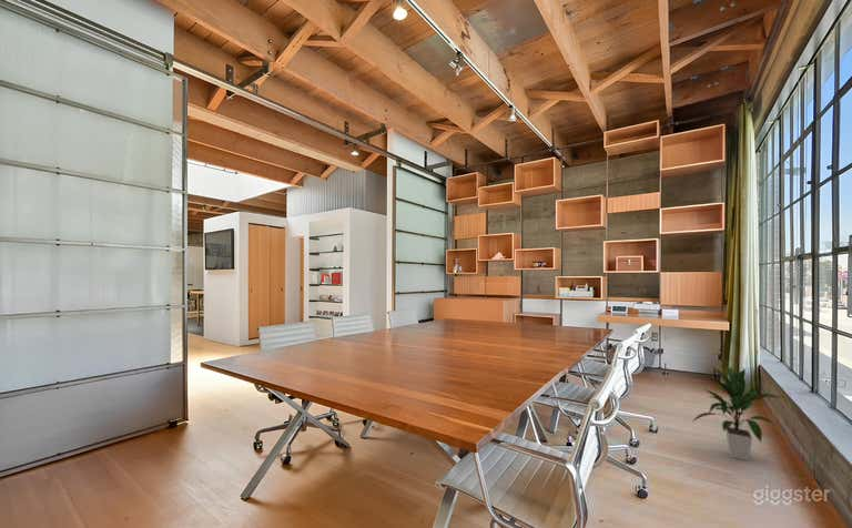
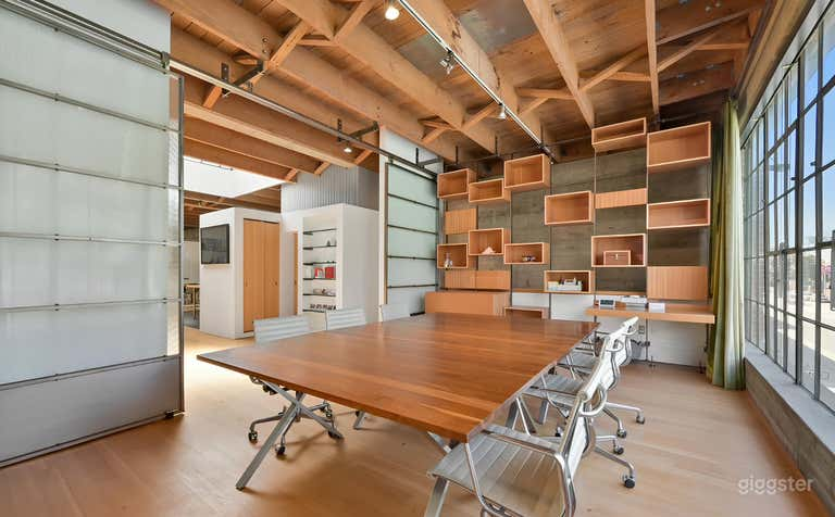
- indoor plant [692,365,784,461]
